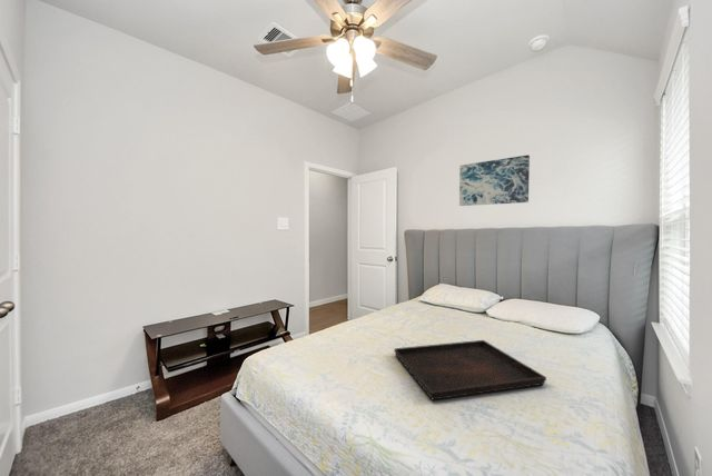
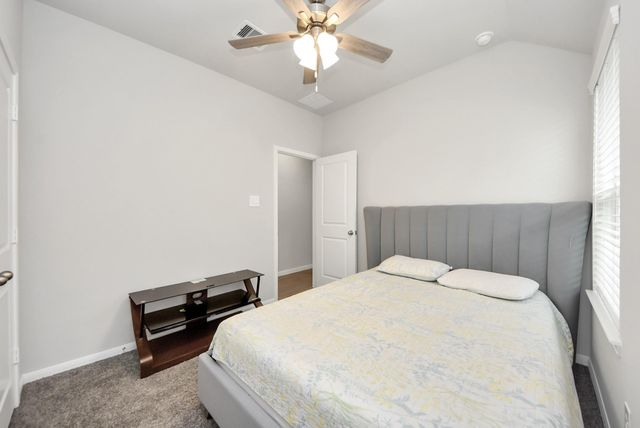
- serving tray [393,339,547,401]
- wall art [458,153,531,207]
